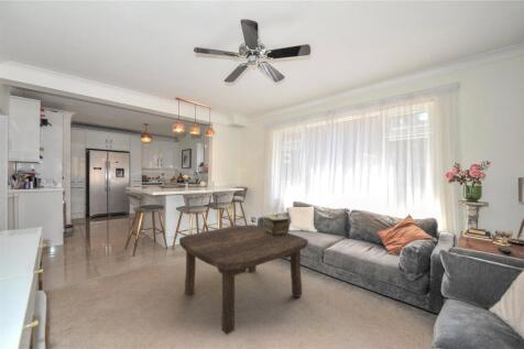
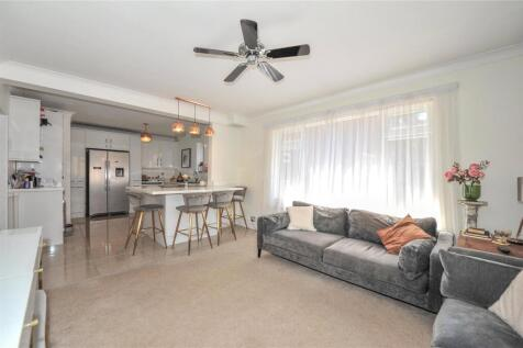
- decorative box [264,214,291,236]
- coffee table [178,223,309,336]
